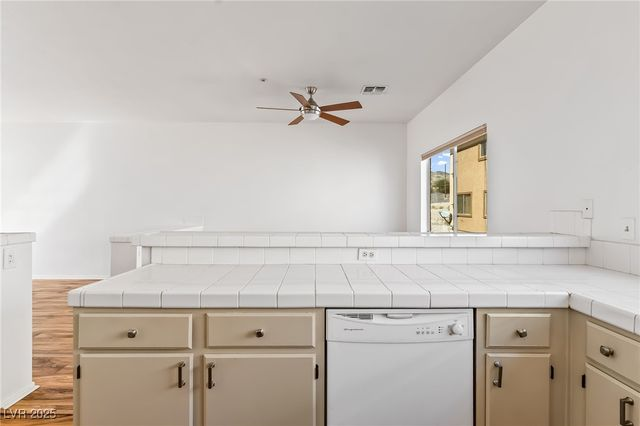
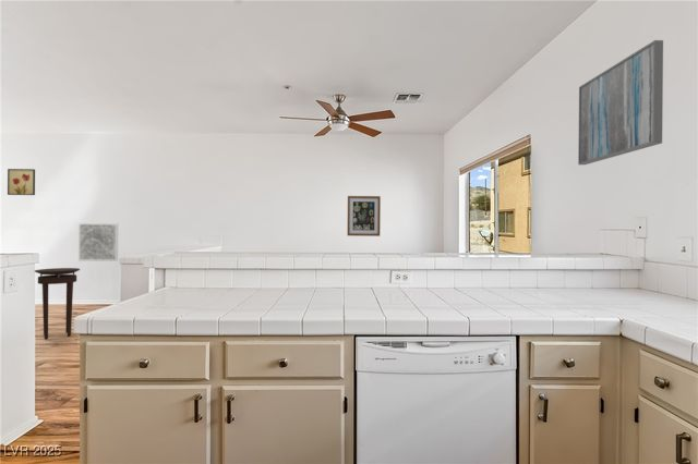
+ wall art [577,39,664,166]
+ stool [34,267,81,341]
+ wall art [346,195,382,237]
+ wall art [7,168,36,196]
+ wall art [77,222,119,262]
